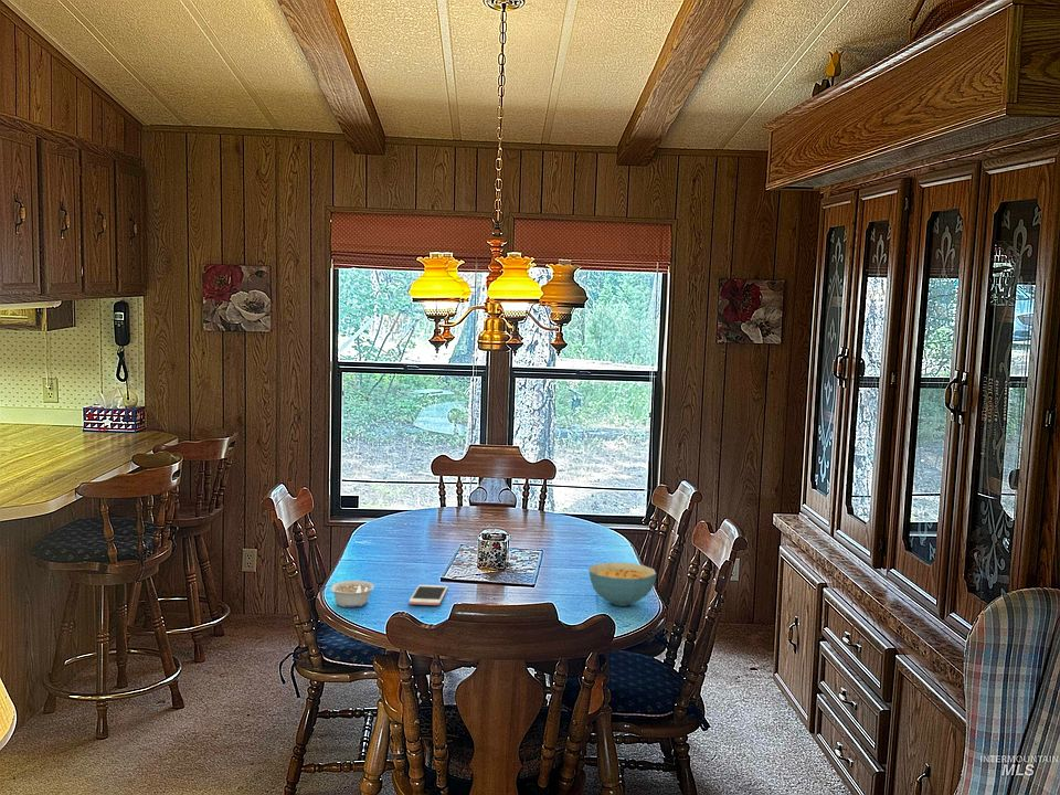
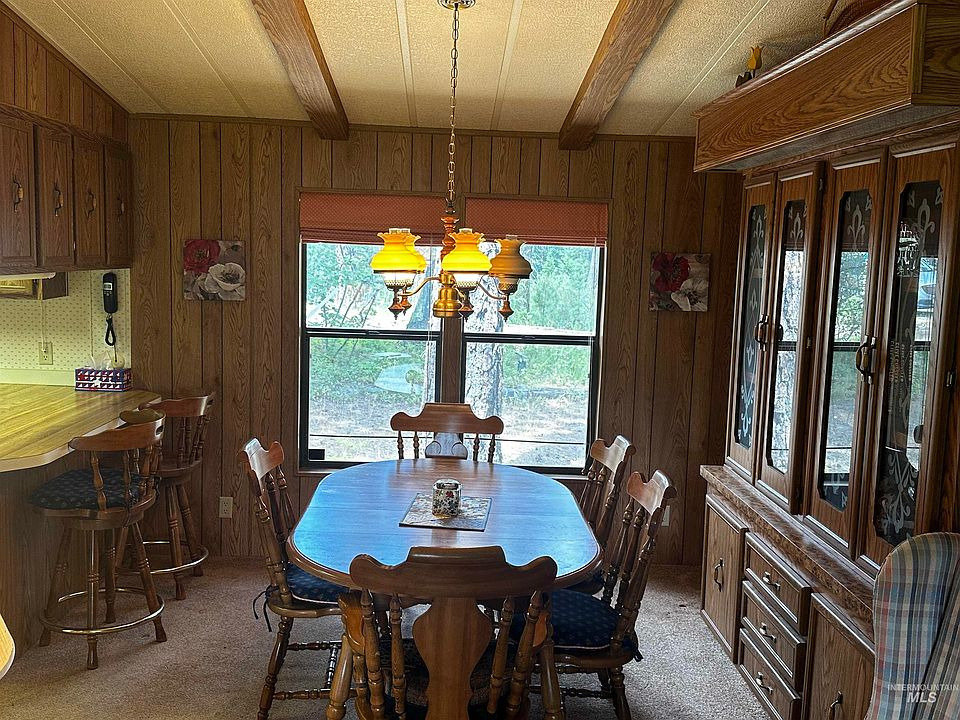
- cell phone [407,584,449,606]
- legume [328,580,375,608]
- cereal bowl [587,561,657,607]
